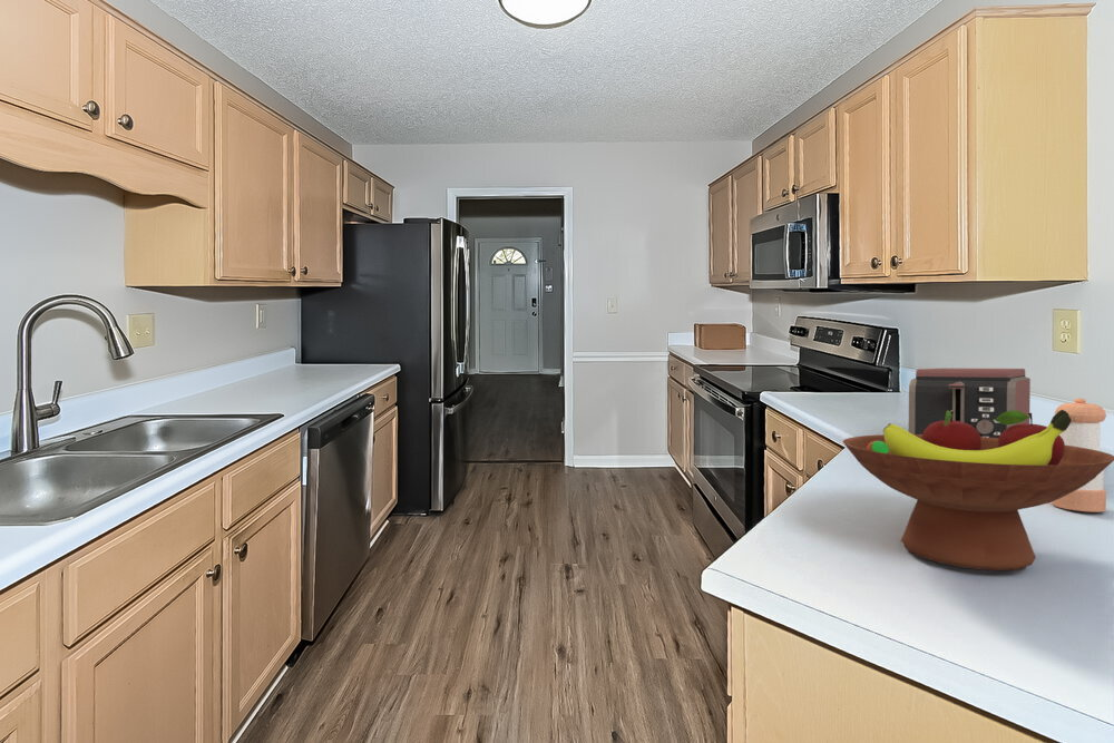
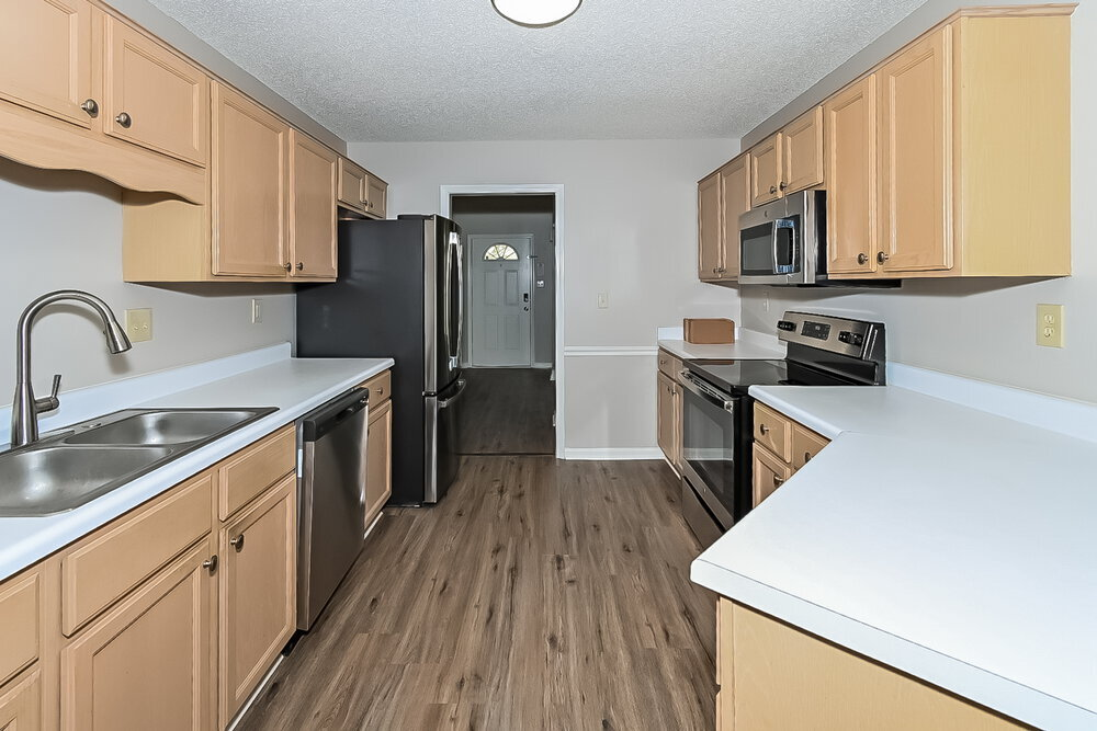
- toaster [908,368,1032,438]
- pepper shaker [1052,398,1107,514]
- fruit bowl [842,410,1114,571]
